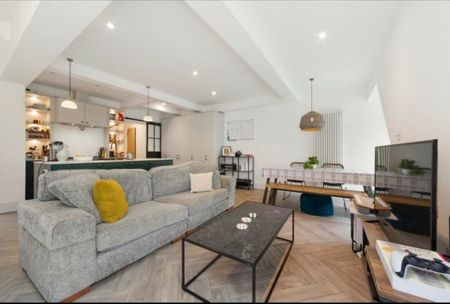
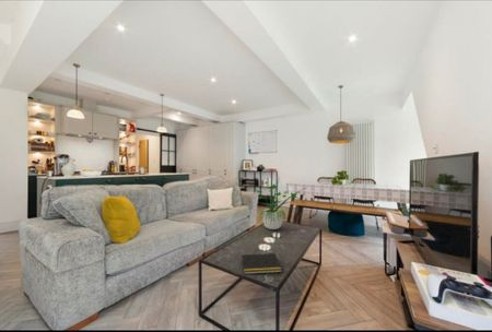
+ potted plant [255,176,308,230]
+ notepad [241,252,283,275]
